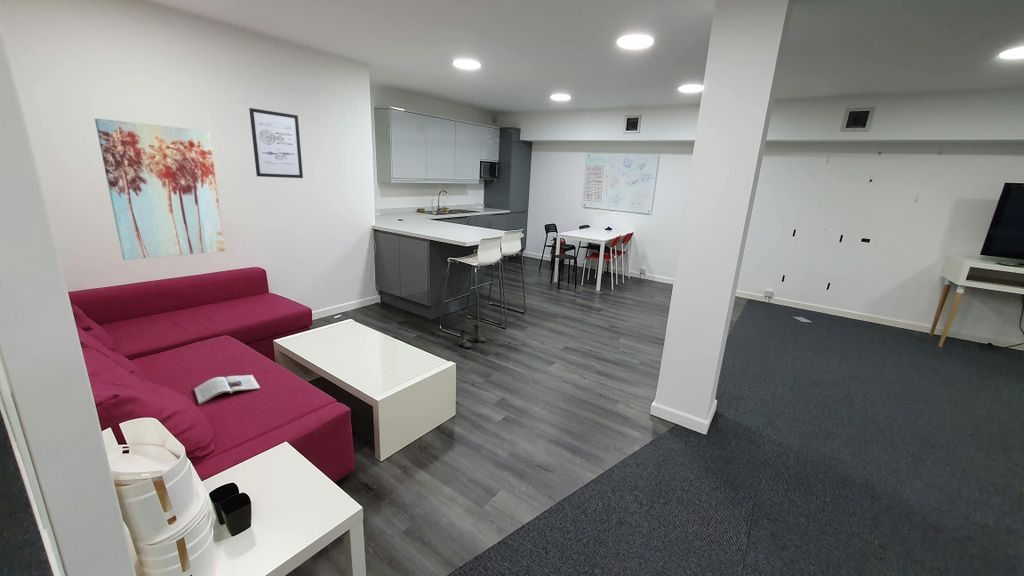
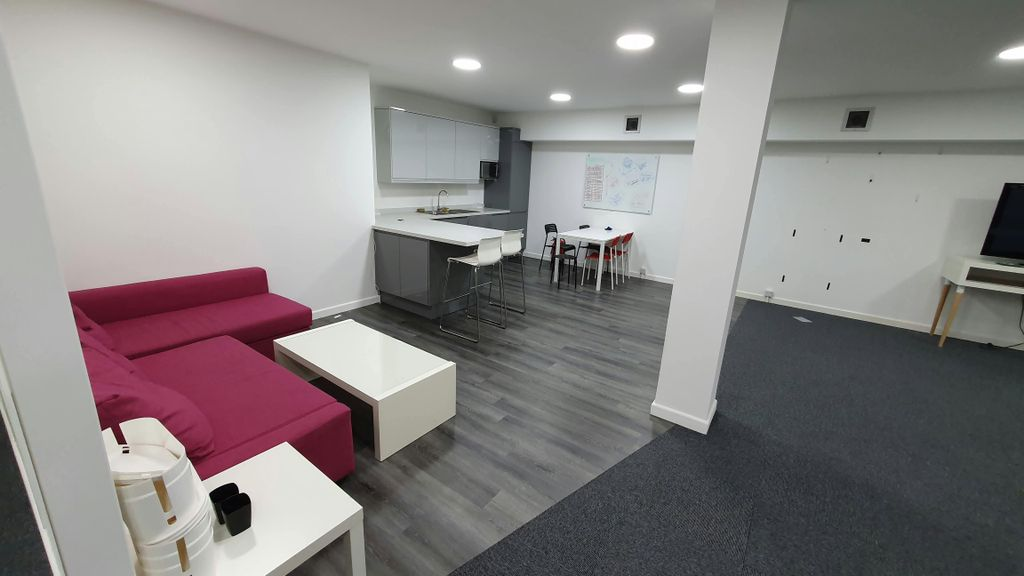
- boots [458,324,487,349]
- wall art [248,107,304,179]
- magazine [193,374,261,405]
- wall art [94,117,226,261]
